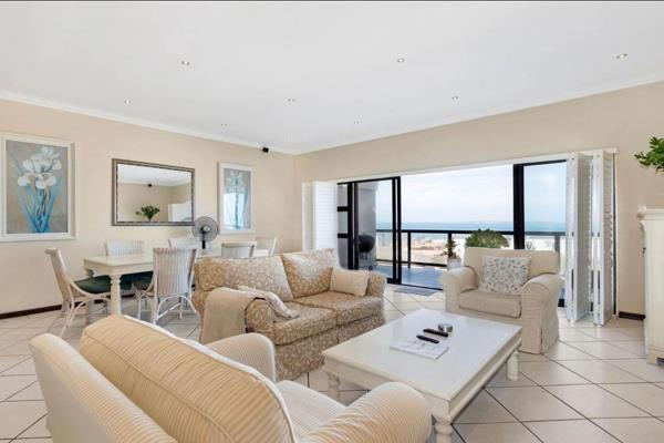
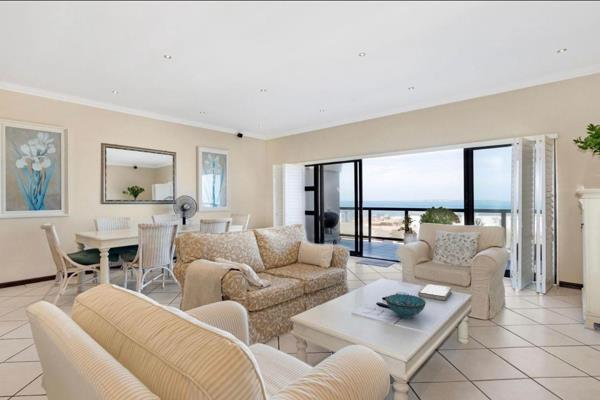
+ decorative bowl [385,293,427,319]
+ book [417,283,453,302]
